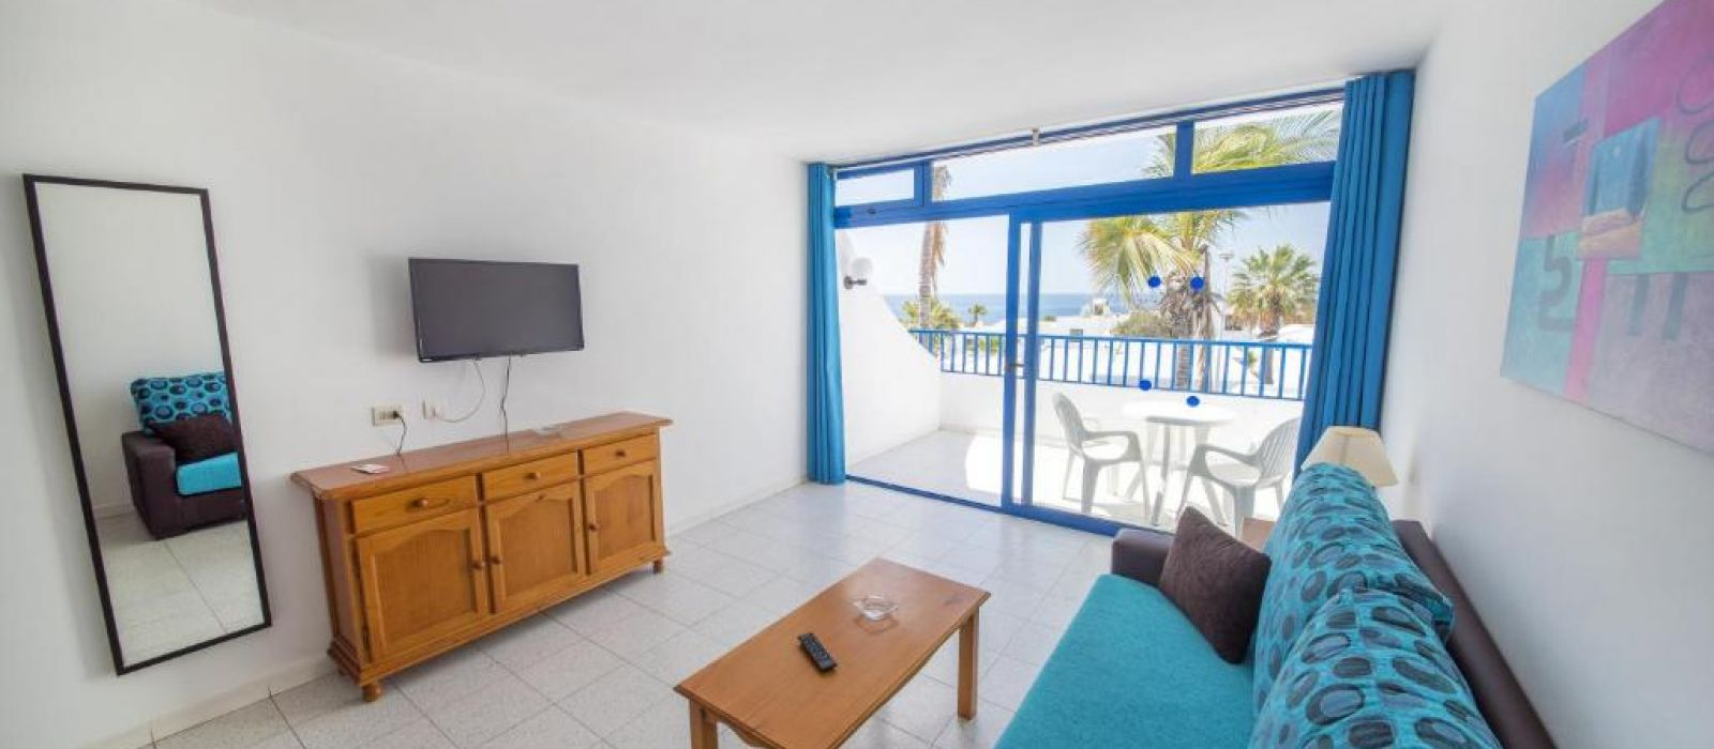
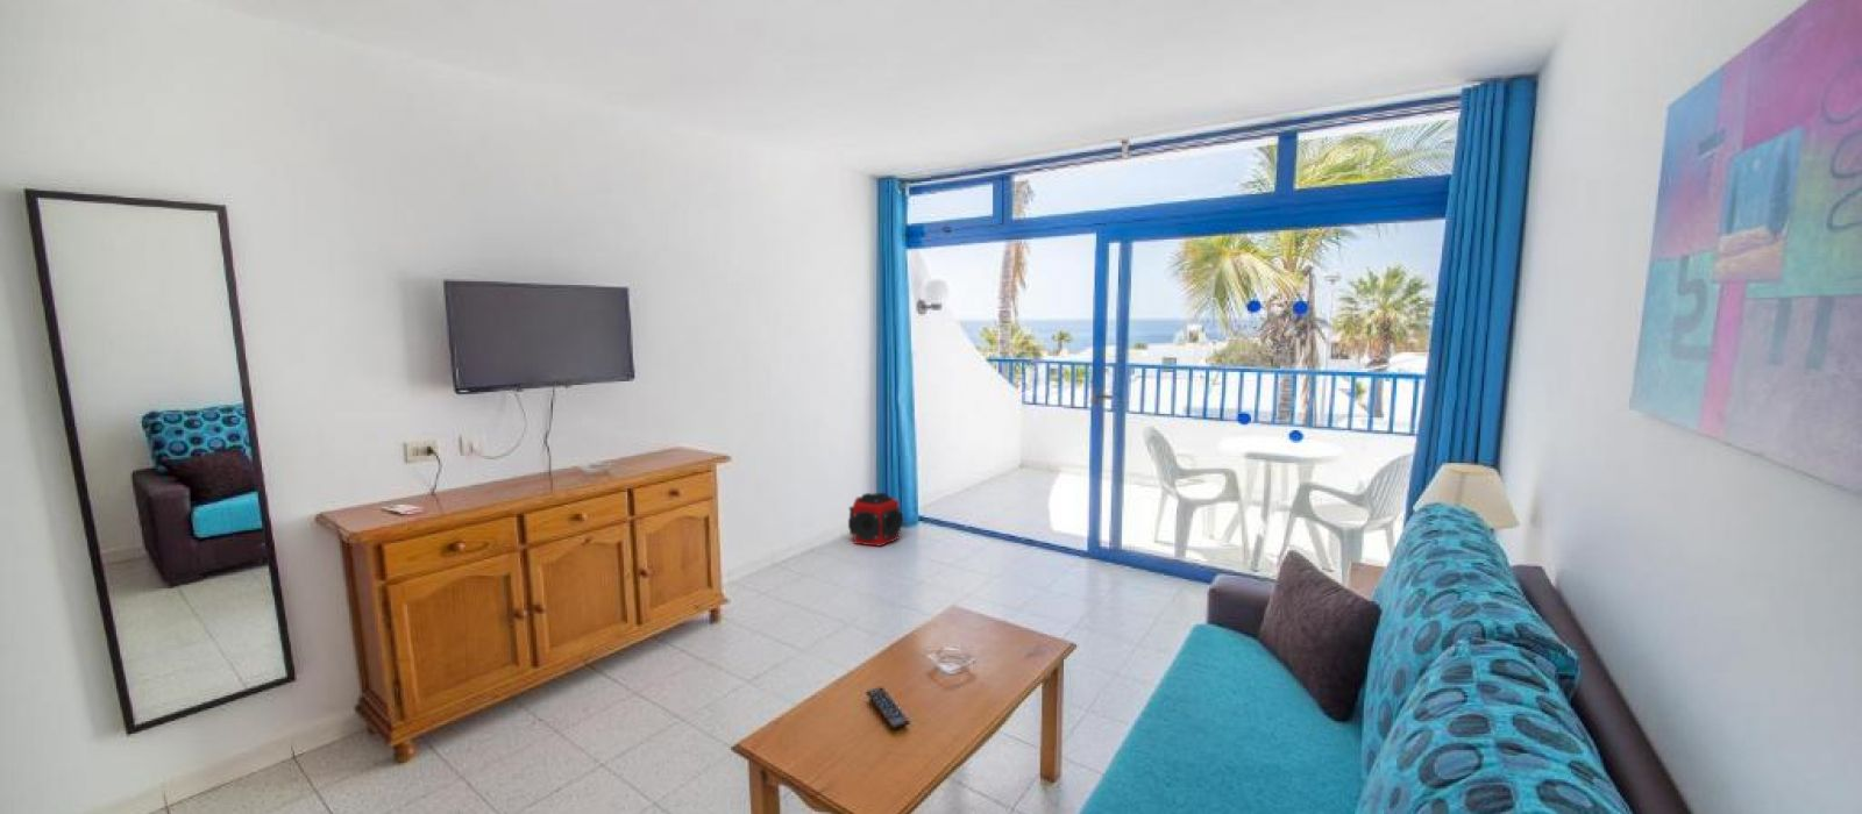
+ speaker [847,492,904,548]
